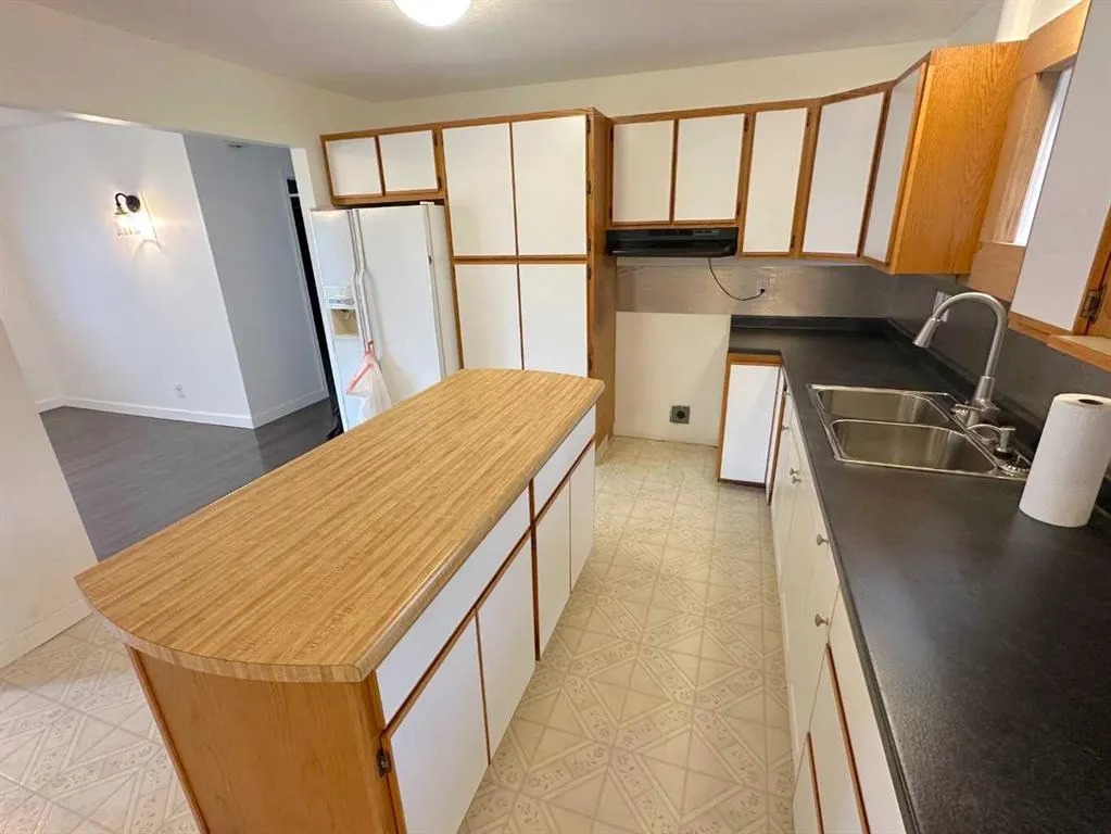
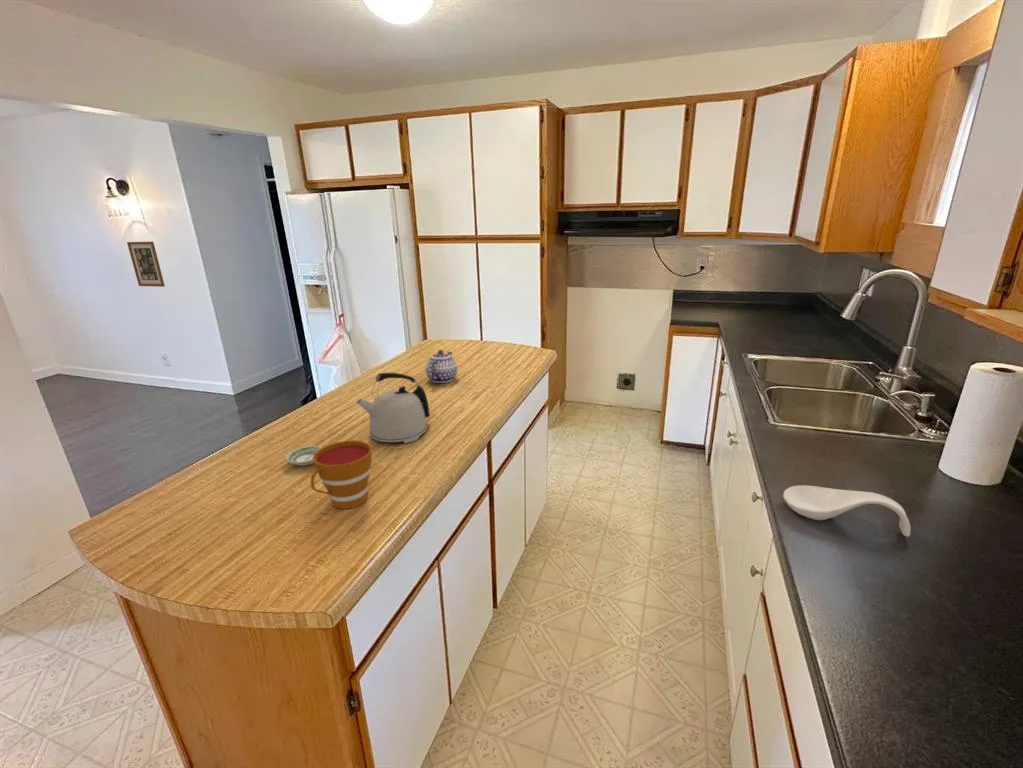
+ cup [310,439,373,510]
+ spoon rest [782,484,911,538]
+ teapot [425,349,458,384]
+ saucer [284,445,323,467]
+ kettle [355,372,431,444]
+ wall art [126,241,166,288]
